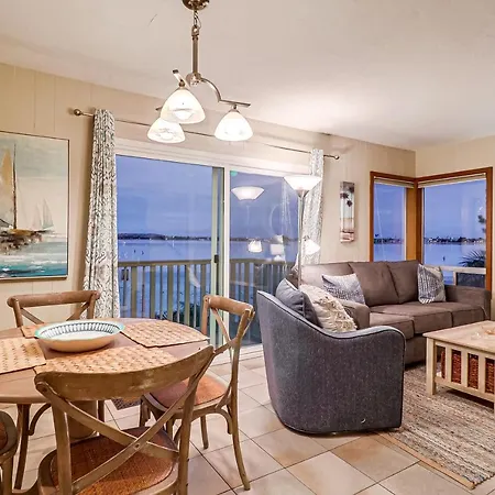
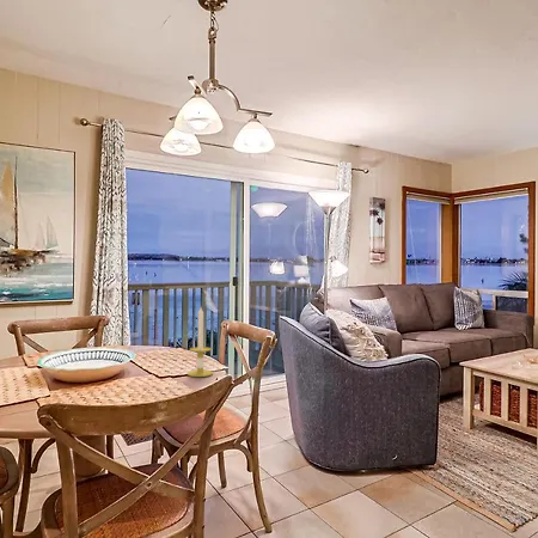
+ candle [187,306,214,378]
